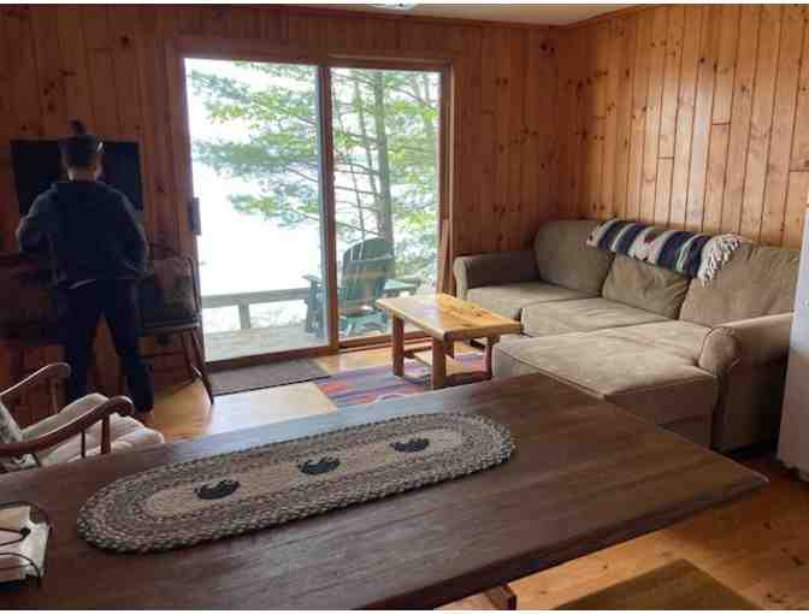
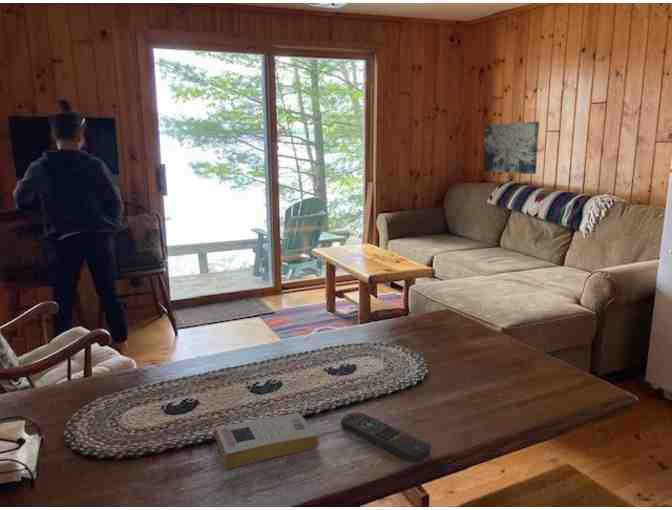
+ wall art [482,121,540,175]
+ remote control [340,411,431,464]
+ book [214,412,319,470]
